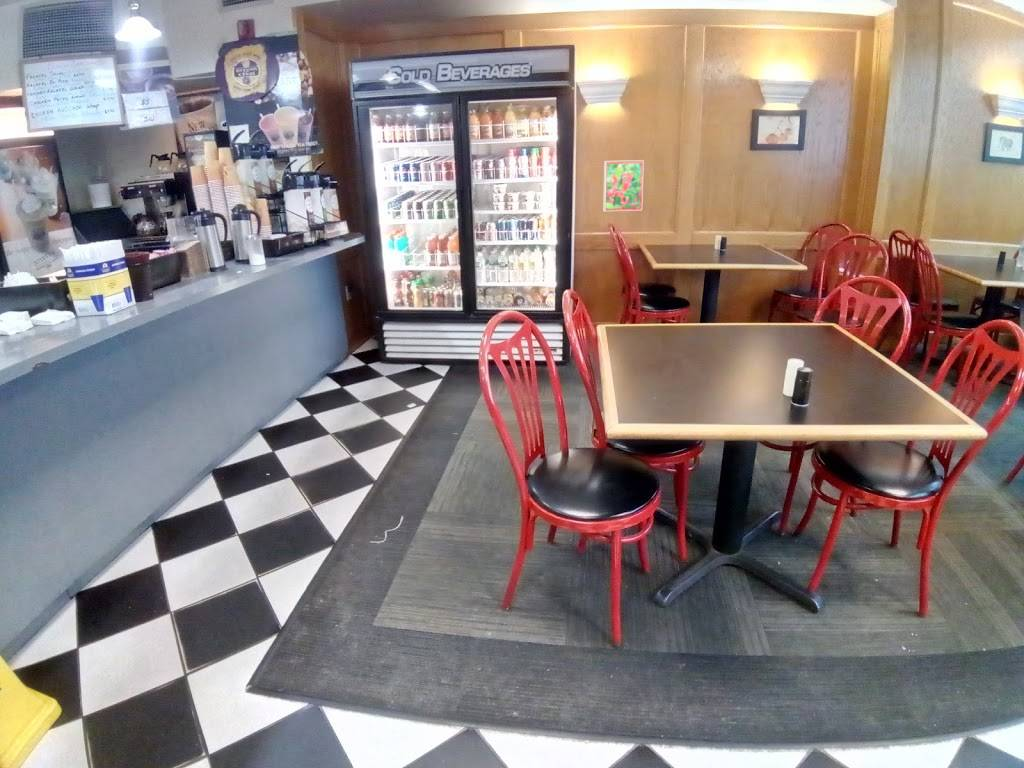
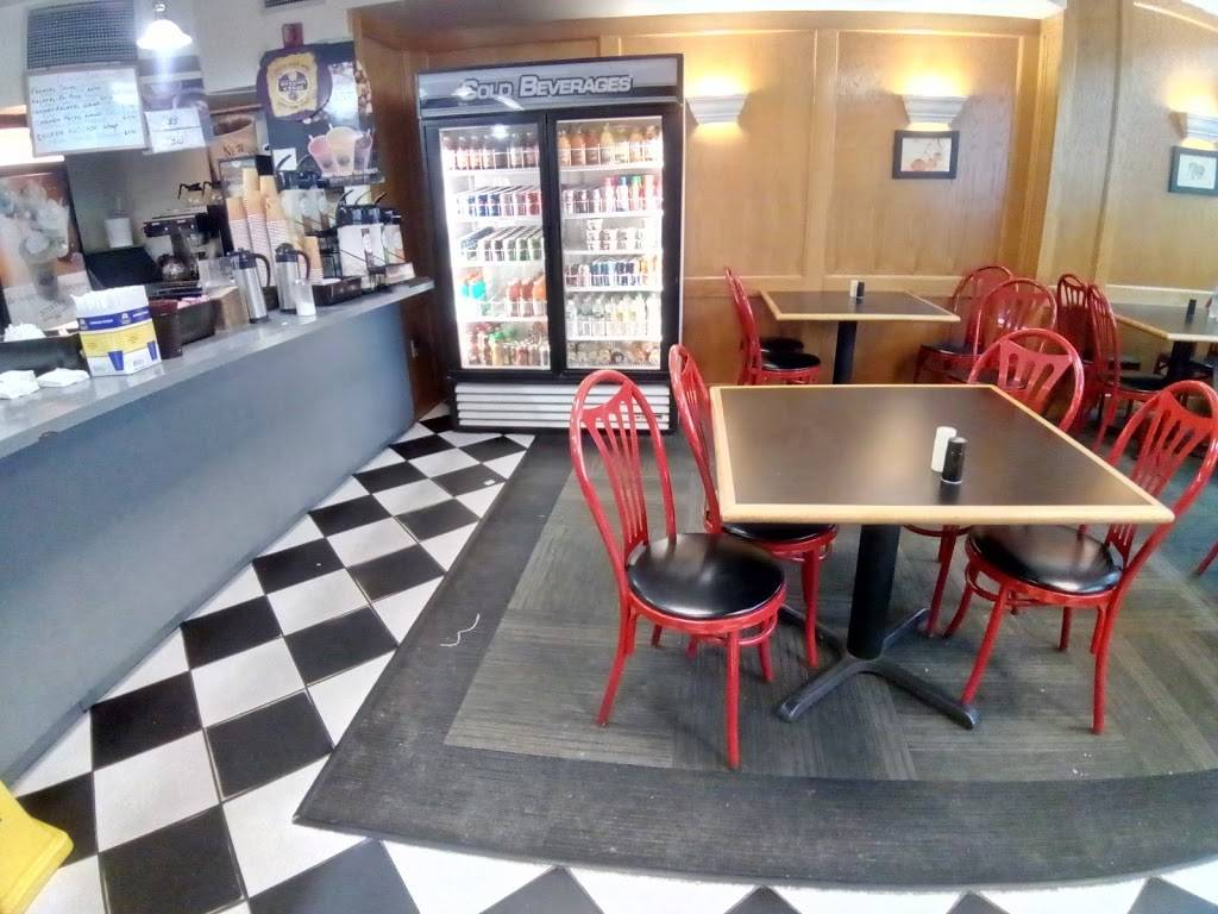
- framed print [603,159,645,212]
